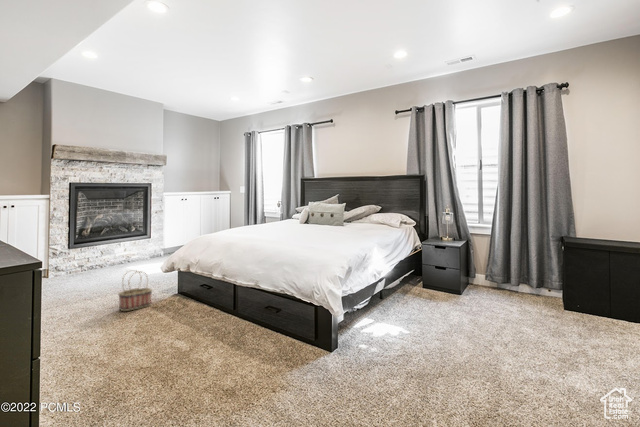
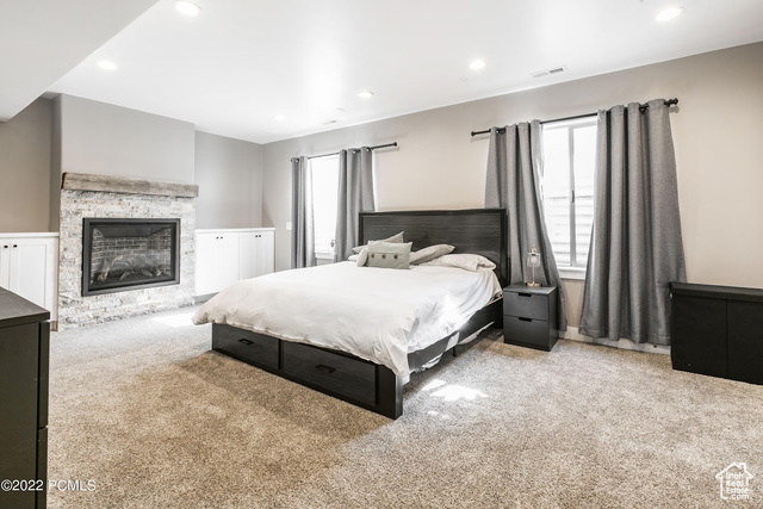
- basket [117,269,153,312]
